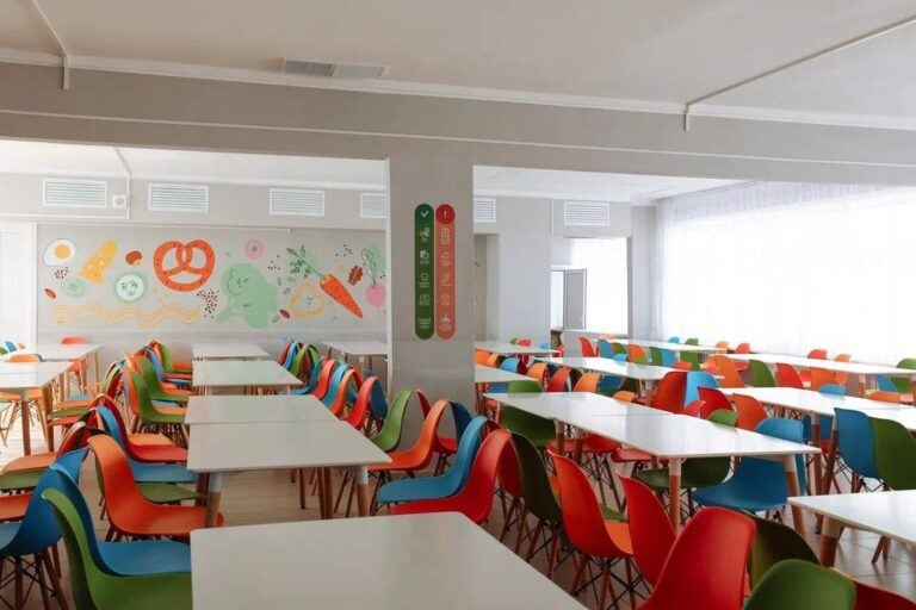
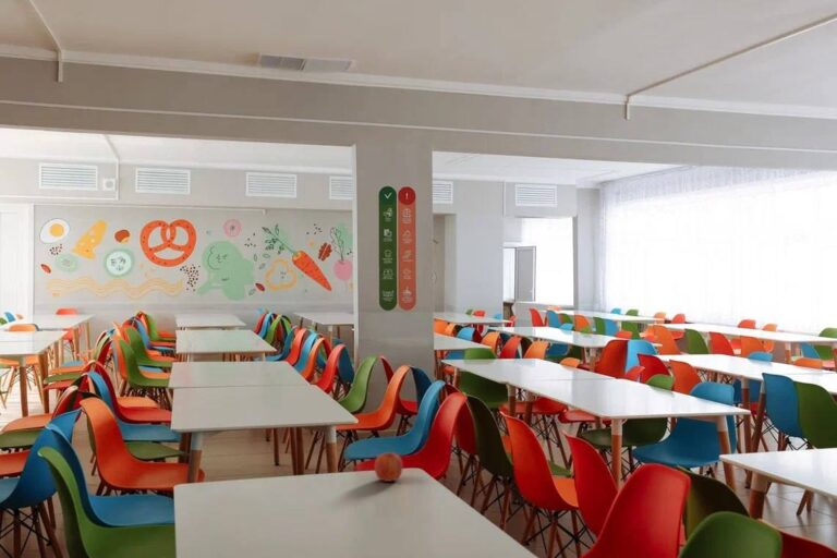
+ fruit [374,450,404,483]
